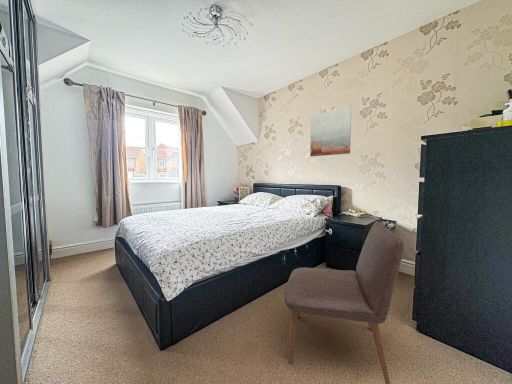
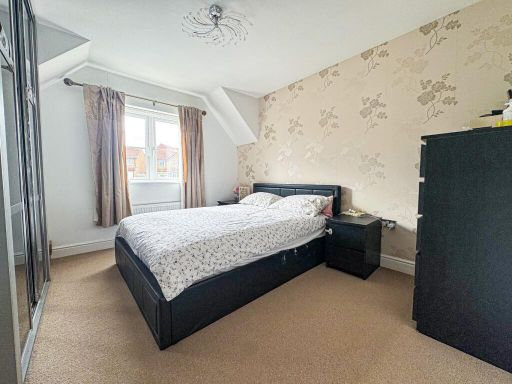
- chair [283,220,405,384]
- wall art [309,105,352,158]
